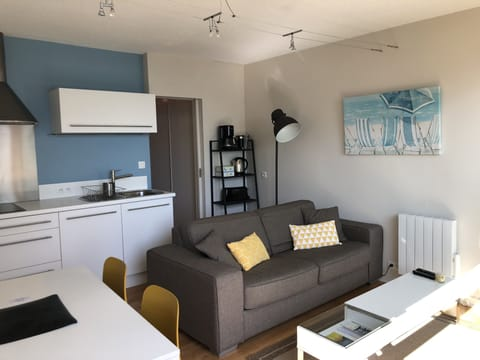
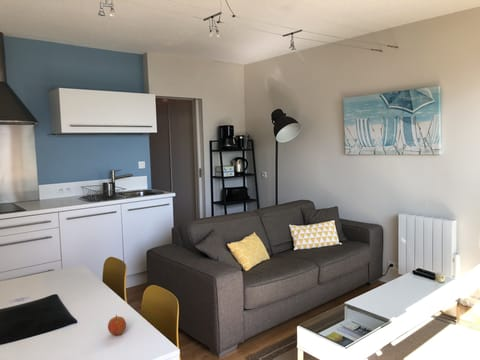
+ fruit [107,314,127,336]
